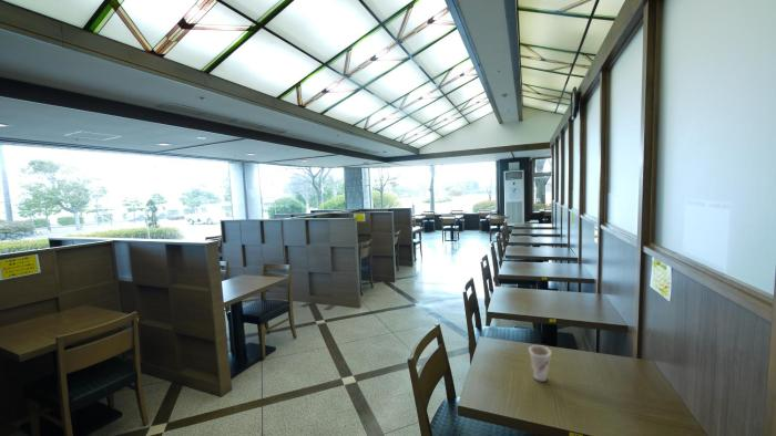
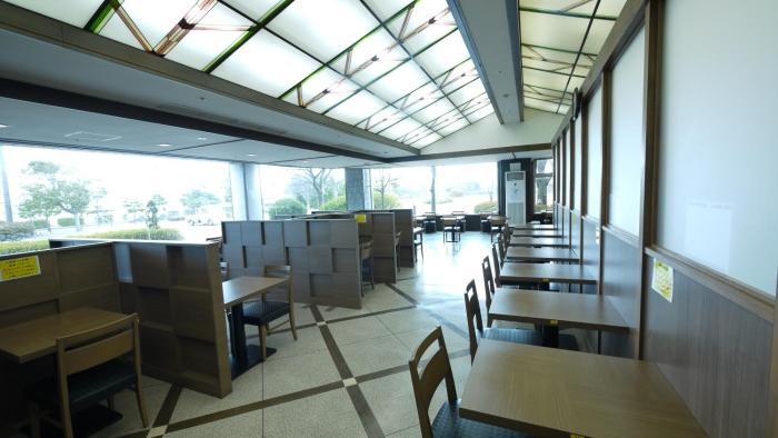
- cup [528,344,552,383]
